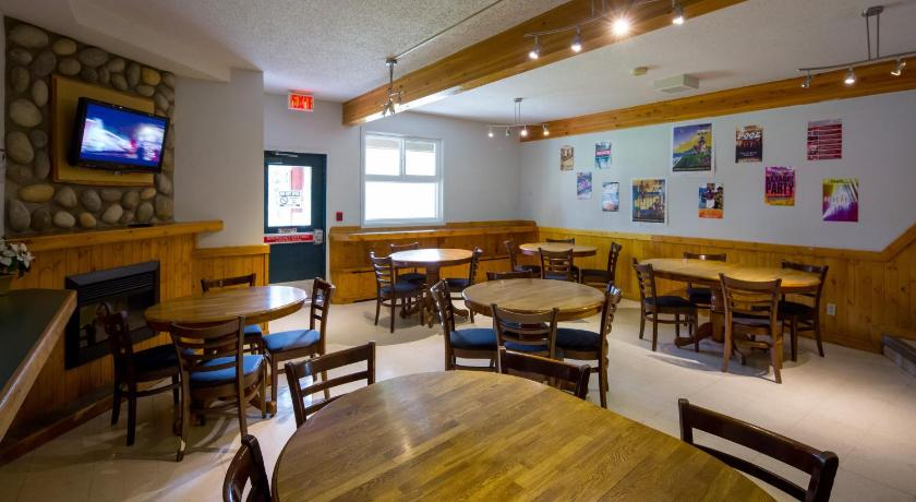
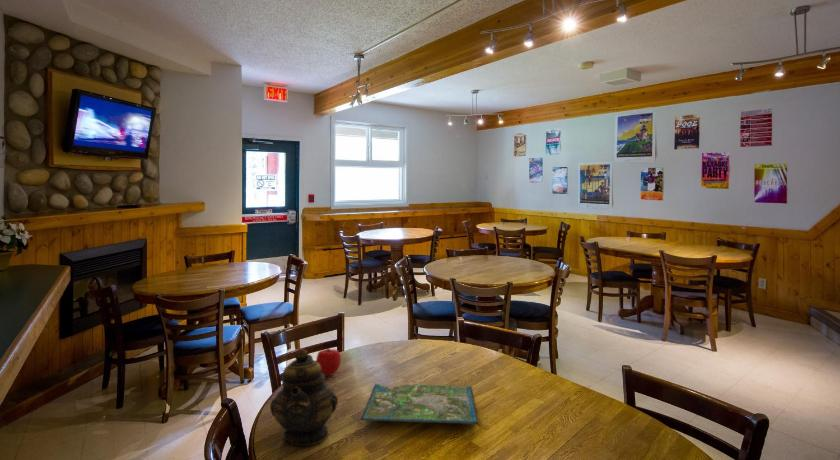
+ teapot [269,348,339,447]
+ board game [360,383,479,425]
+ fruit [315,347,342,377]
